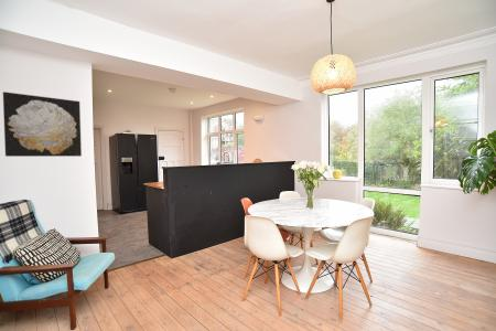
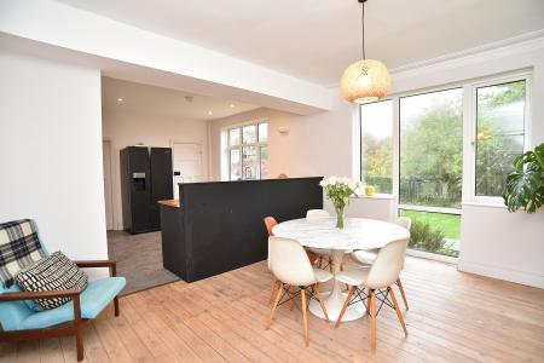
- wall art [2,90,83,158]
